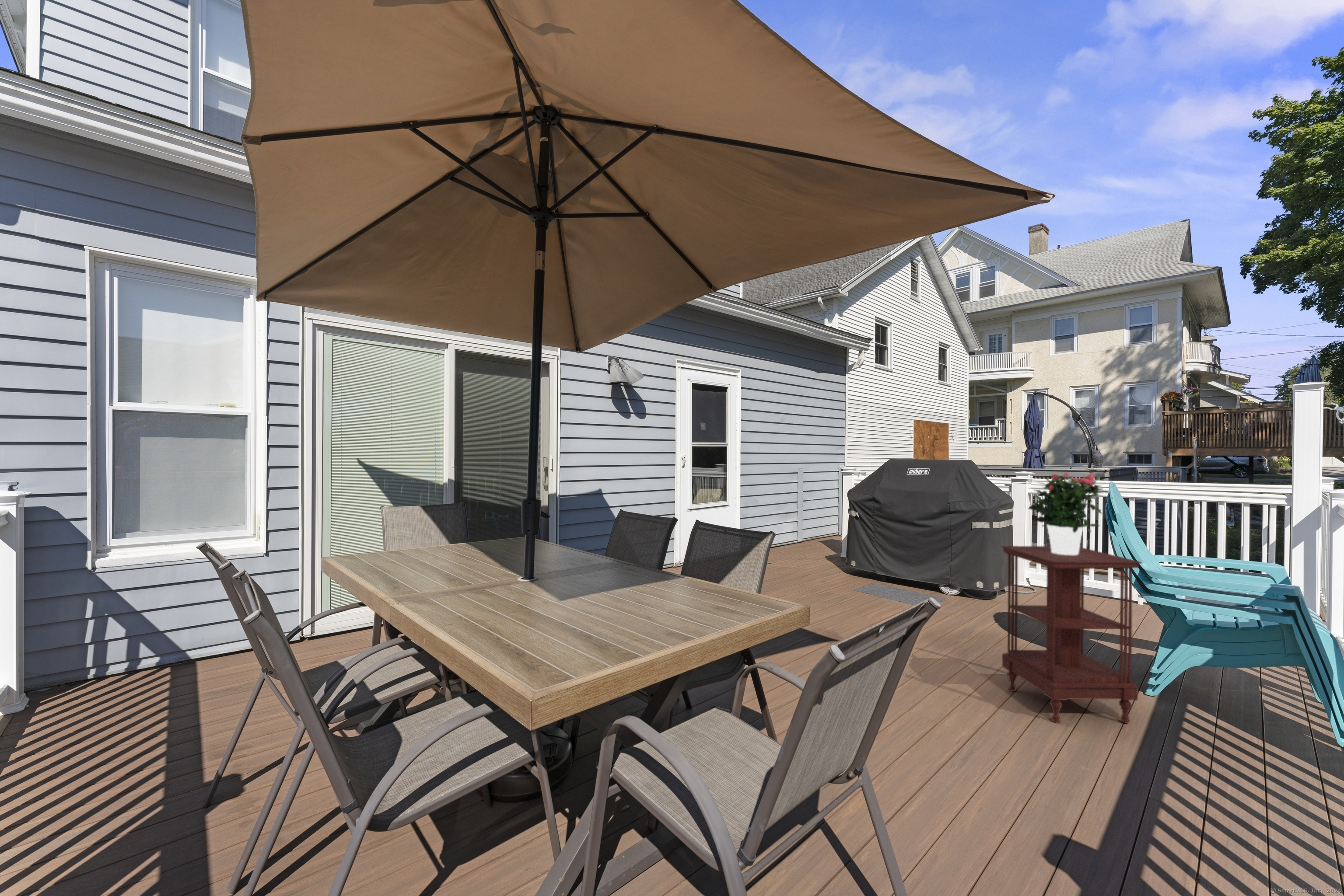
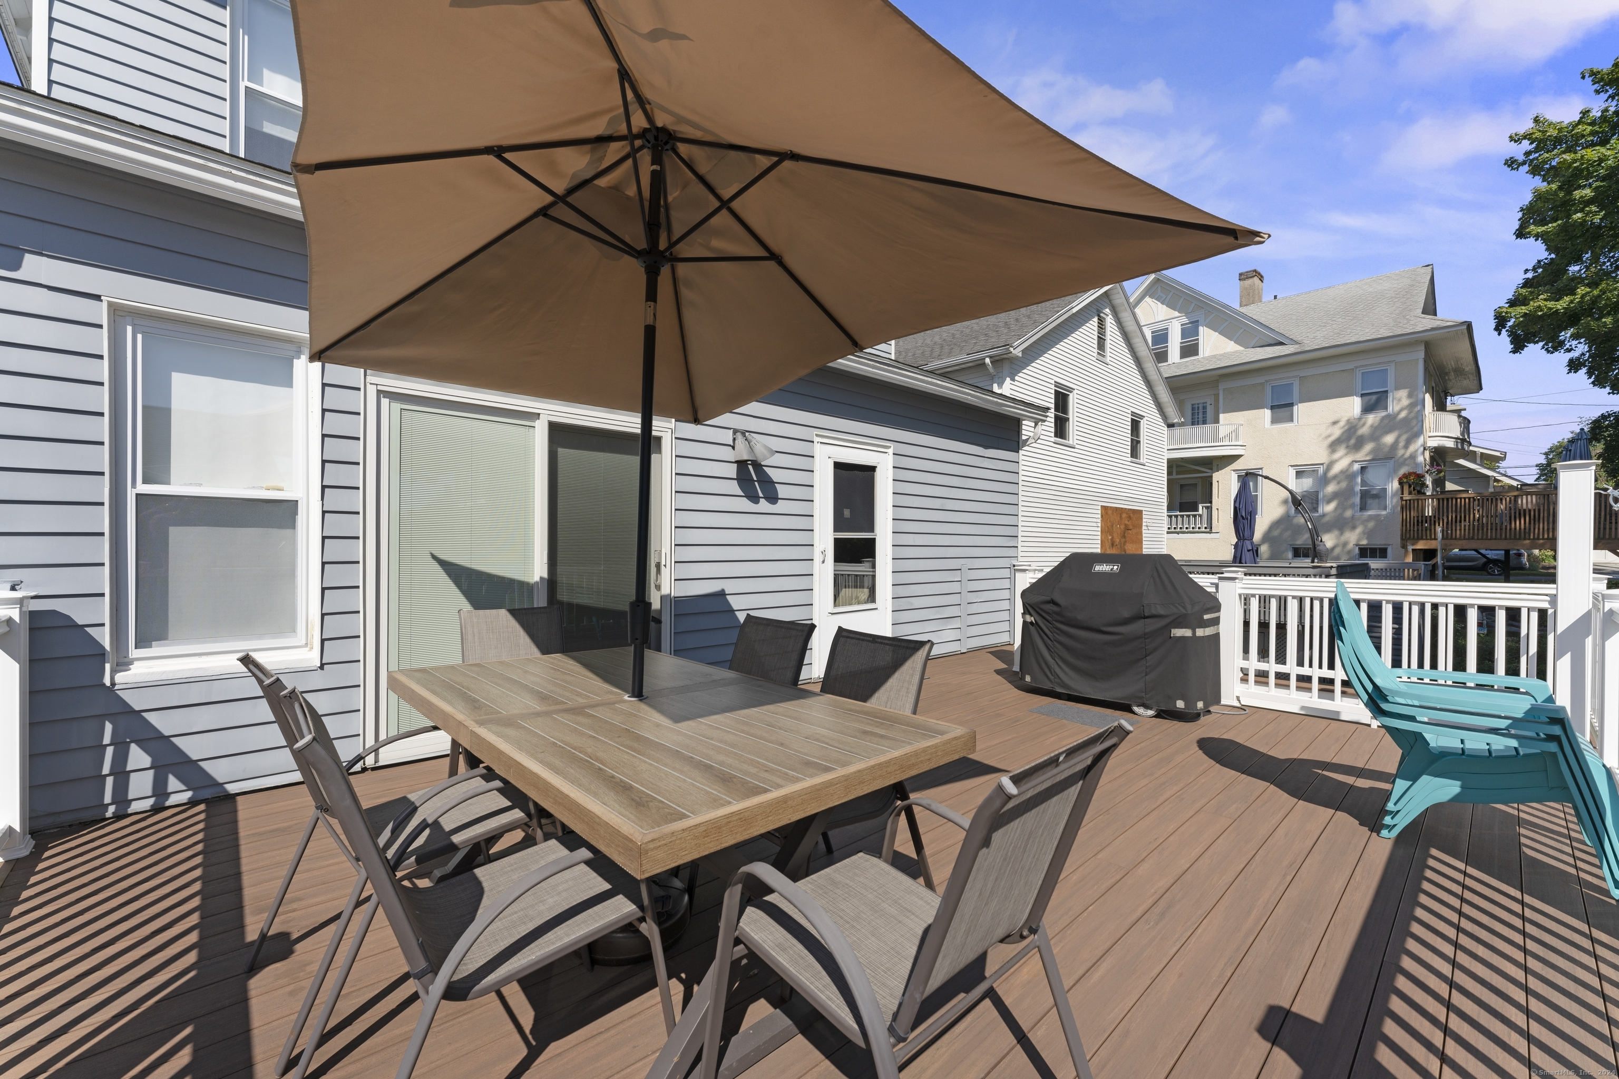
- potted flower [1027,472,1111,555]
- side table [1001,545,1143,724]
